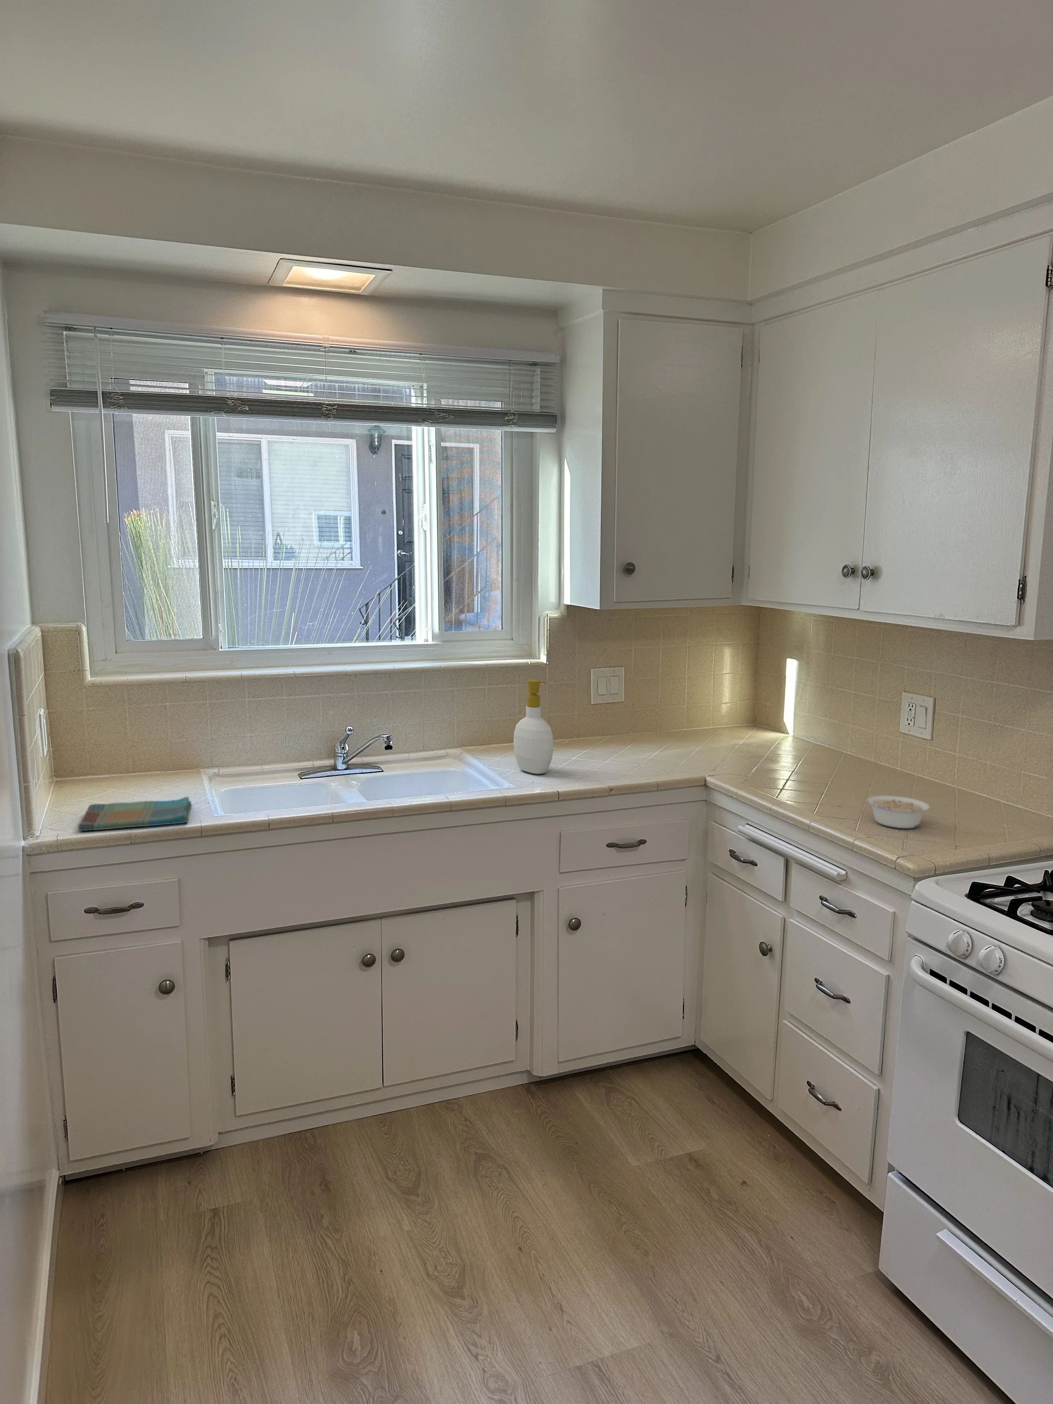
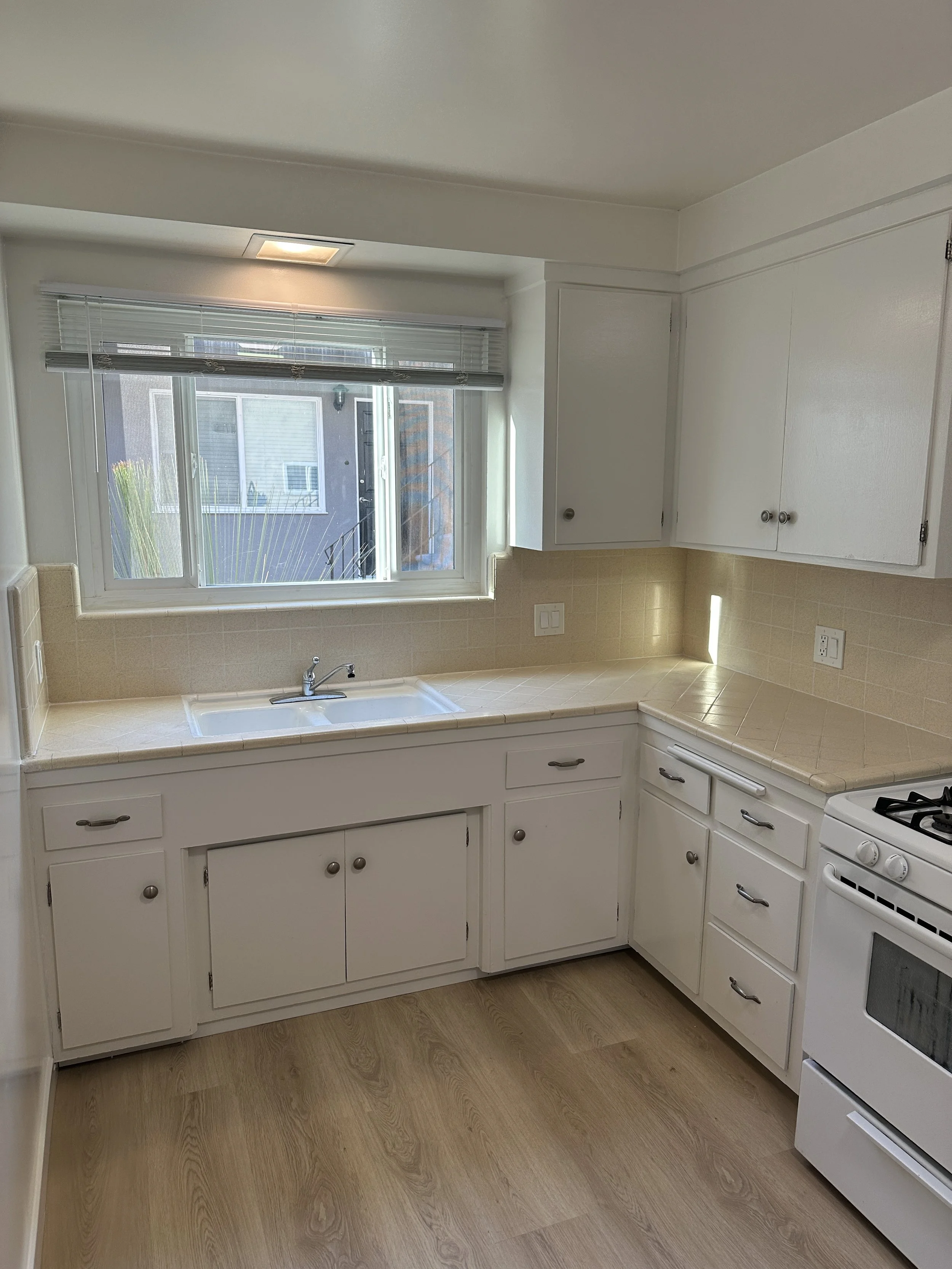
- legume [867,795,930,829]
- soap bottle [513,679,554,774]
- dish towel [77,797,192,832]
